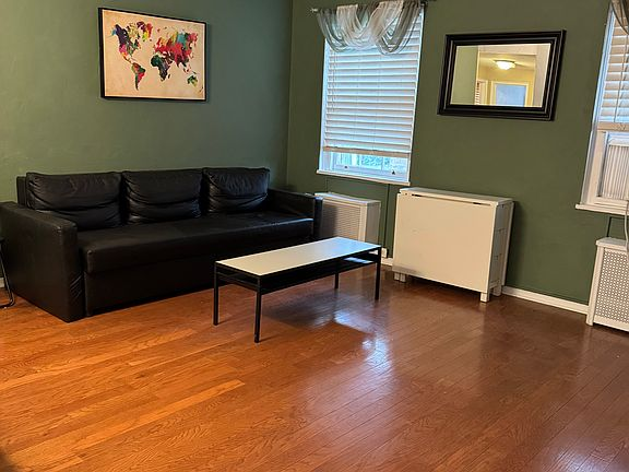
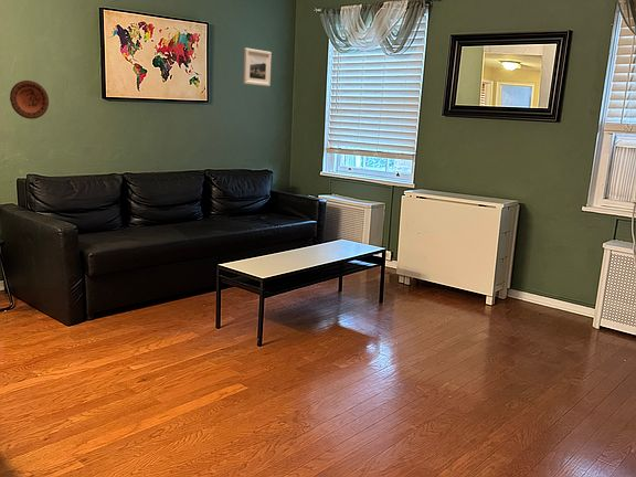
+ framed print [243,47,273,87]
+ decorative plate [9,80,50,120]
